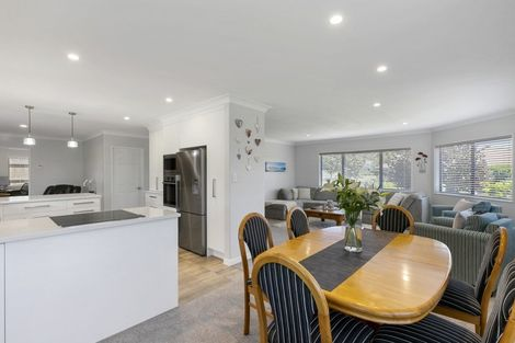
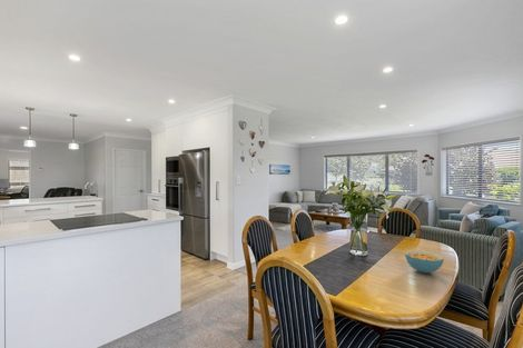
+ cereal bowl [404,249,445,275]
